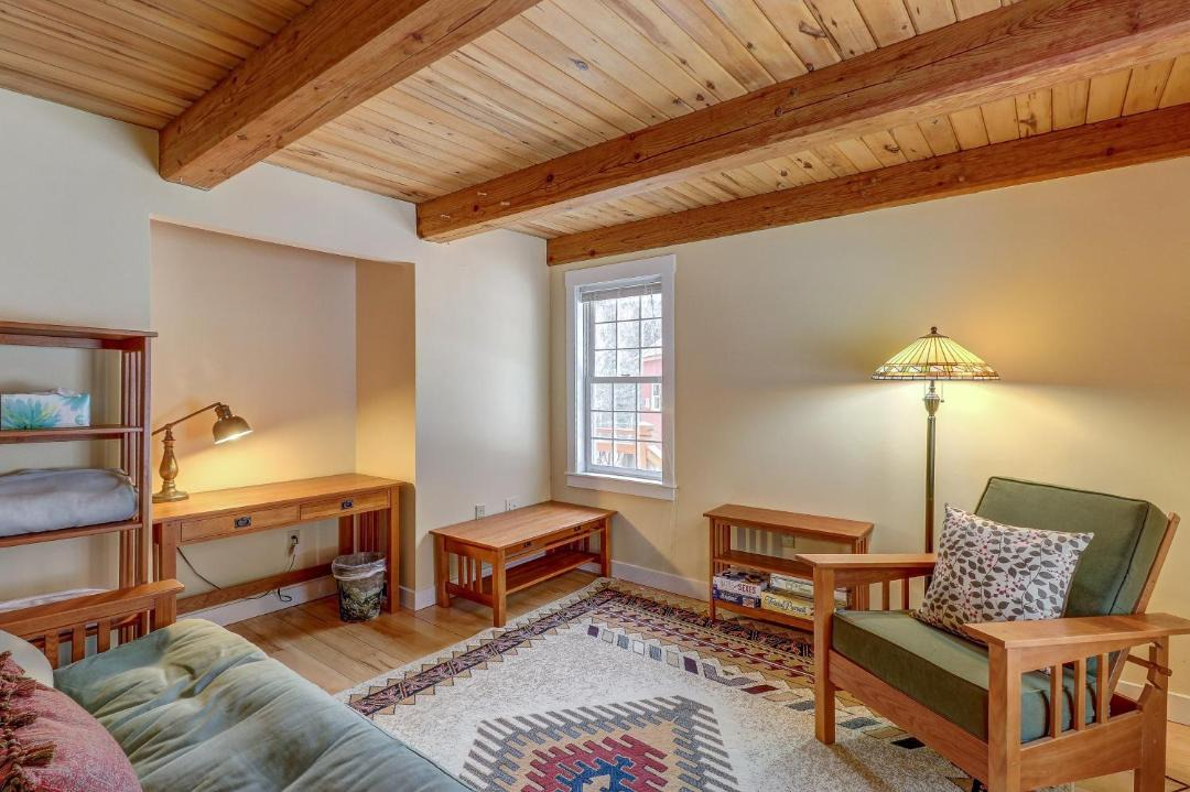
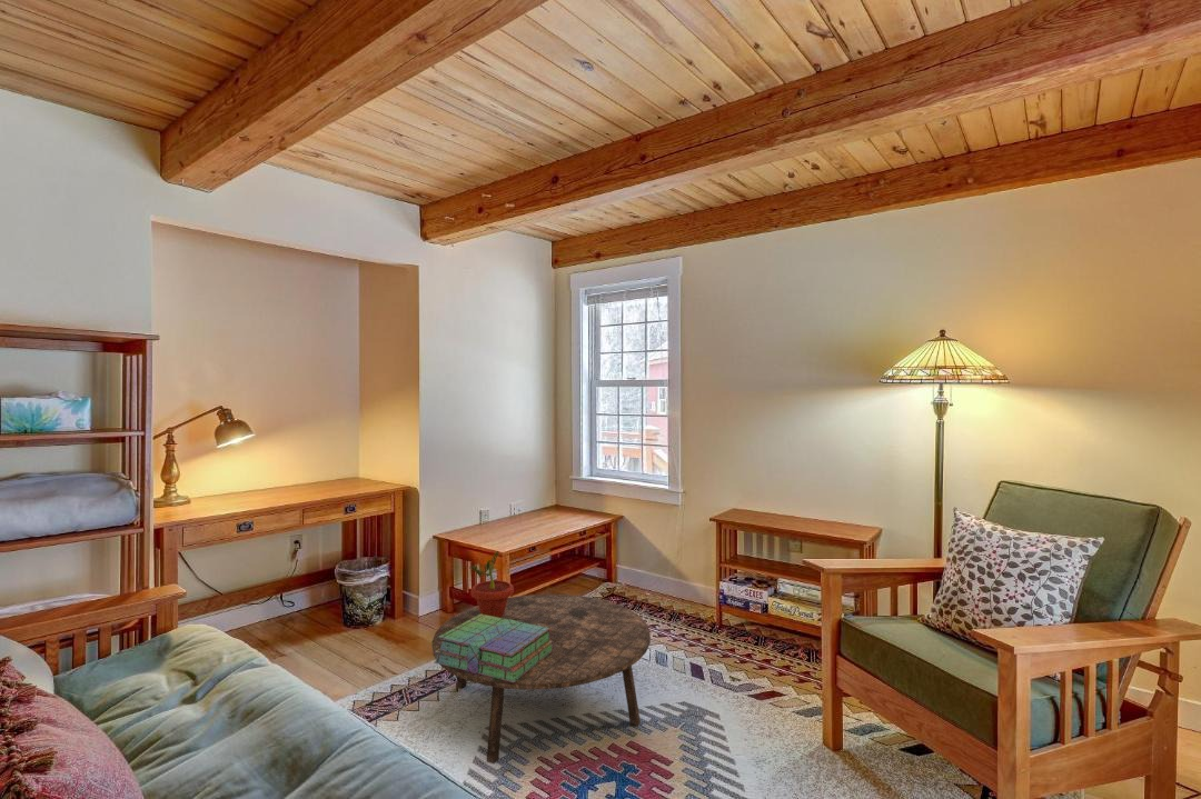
+ potted plant [468,548,515,618]
+ stack of books [434,613,554,682]
+ coffee table [431,593,652,765]
